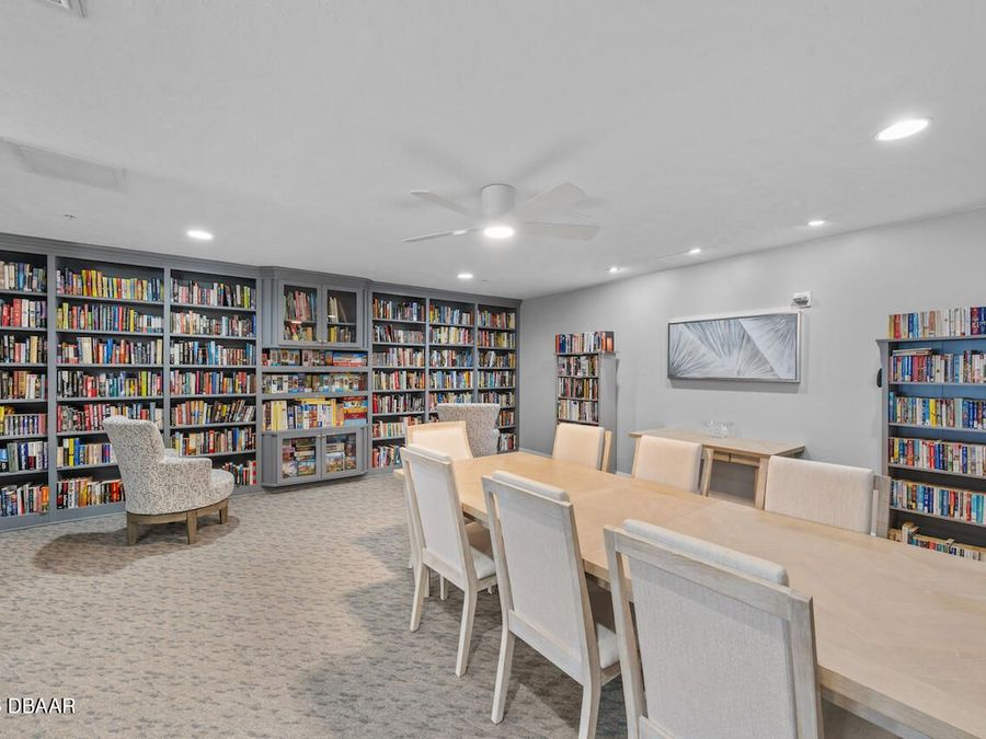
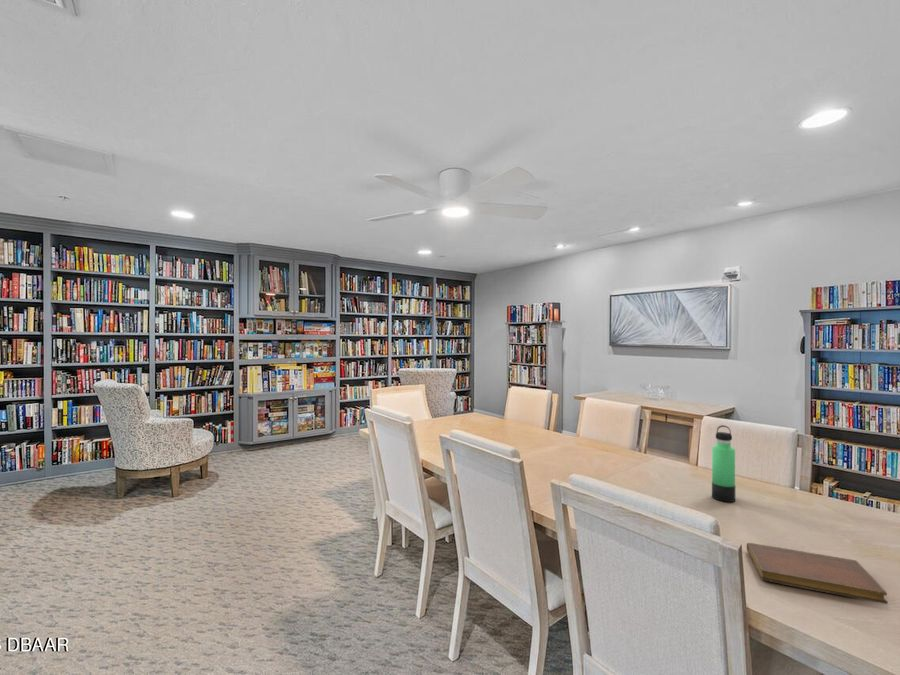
+ thermos bottle [711,424,736,503]
+ notebook [746,542,889,605]
